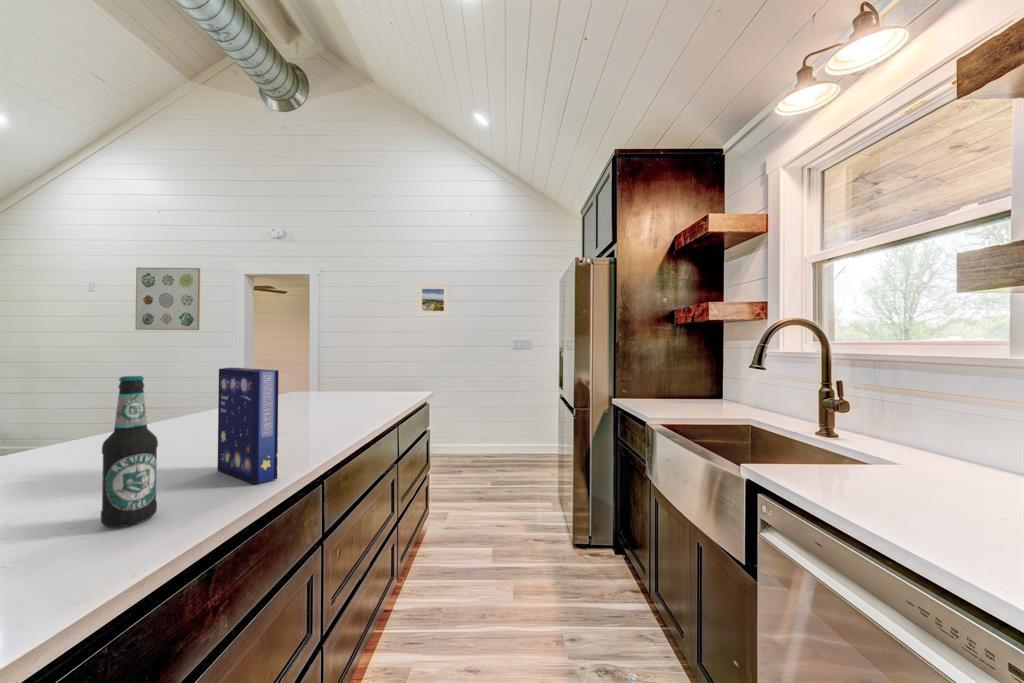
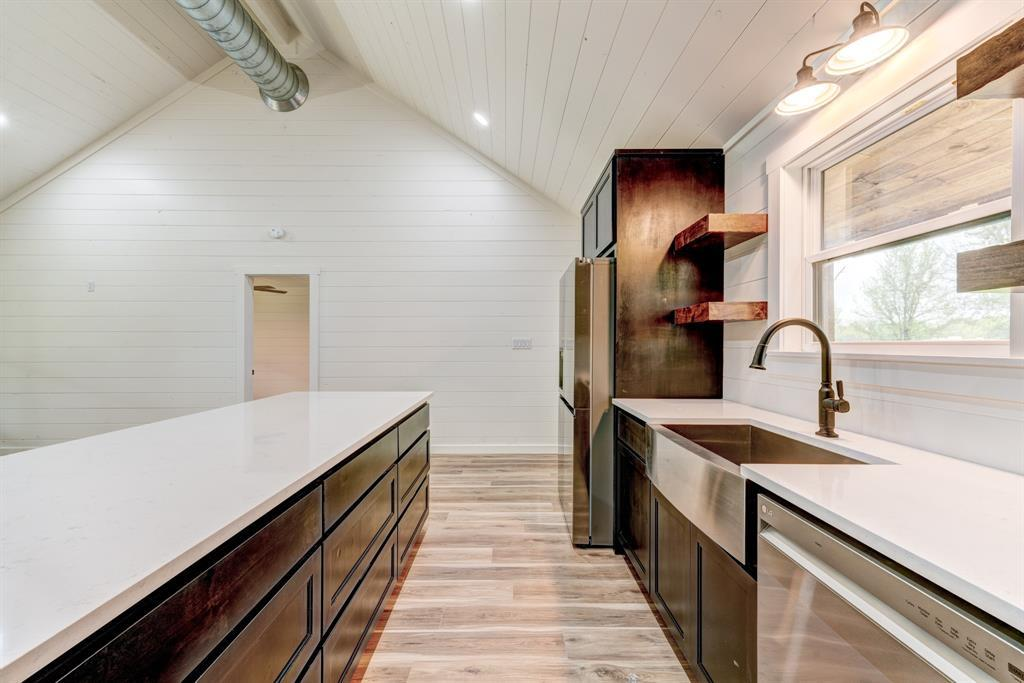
- wall art [134,267,201,331]
- bottle [100,375,159,528]
- cereal box [217,367,279,485]
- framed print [415,282,451,318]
